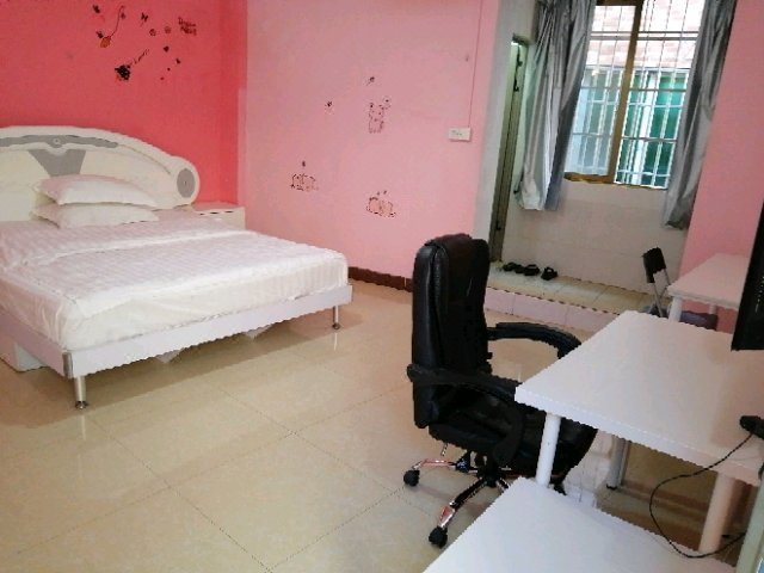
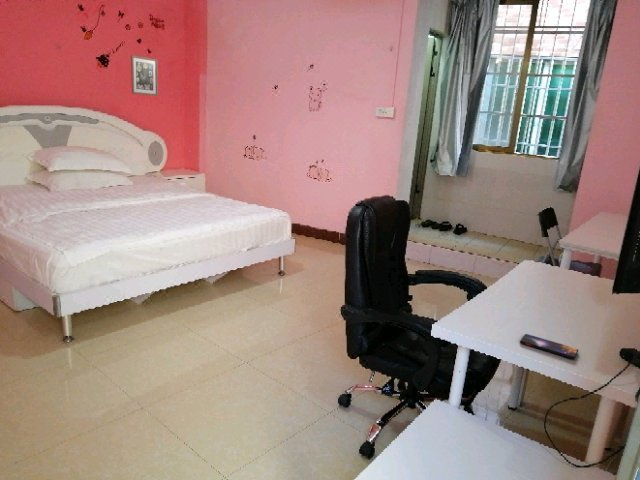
+ wall art [130,54,159,97]
+ smartphone [519,333,579,360]
